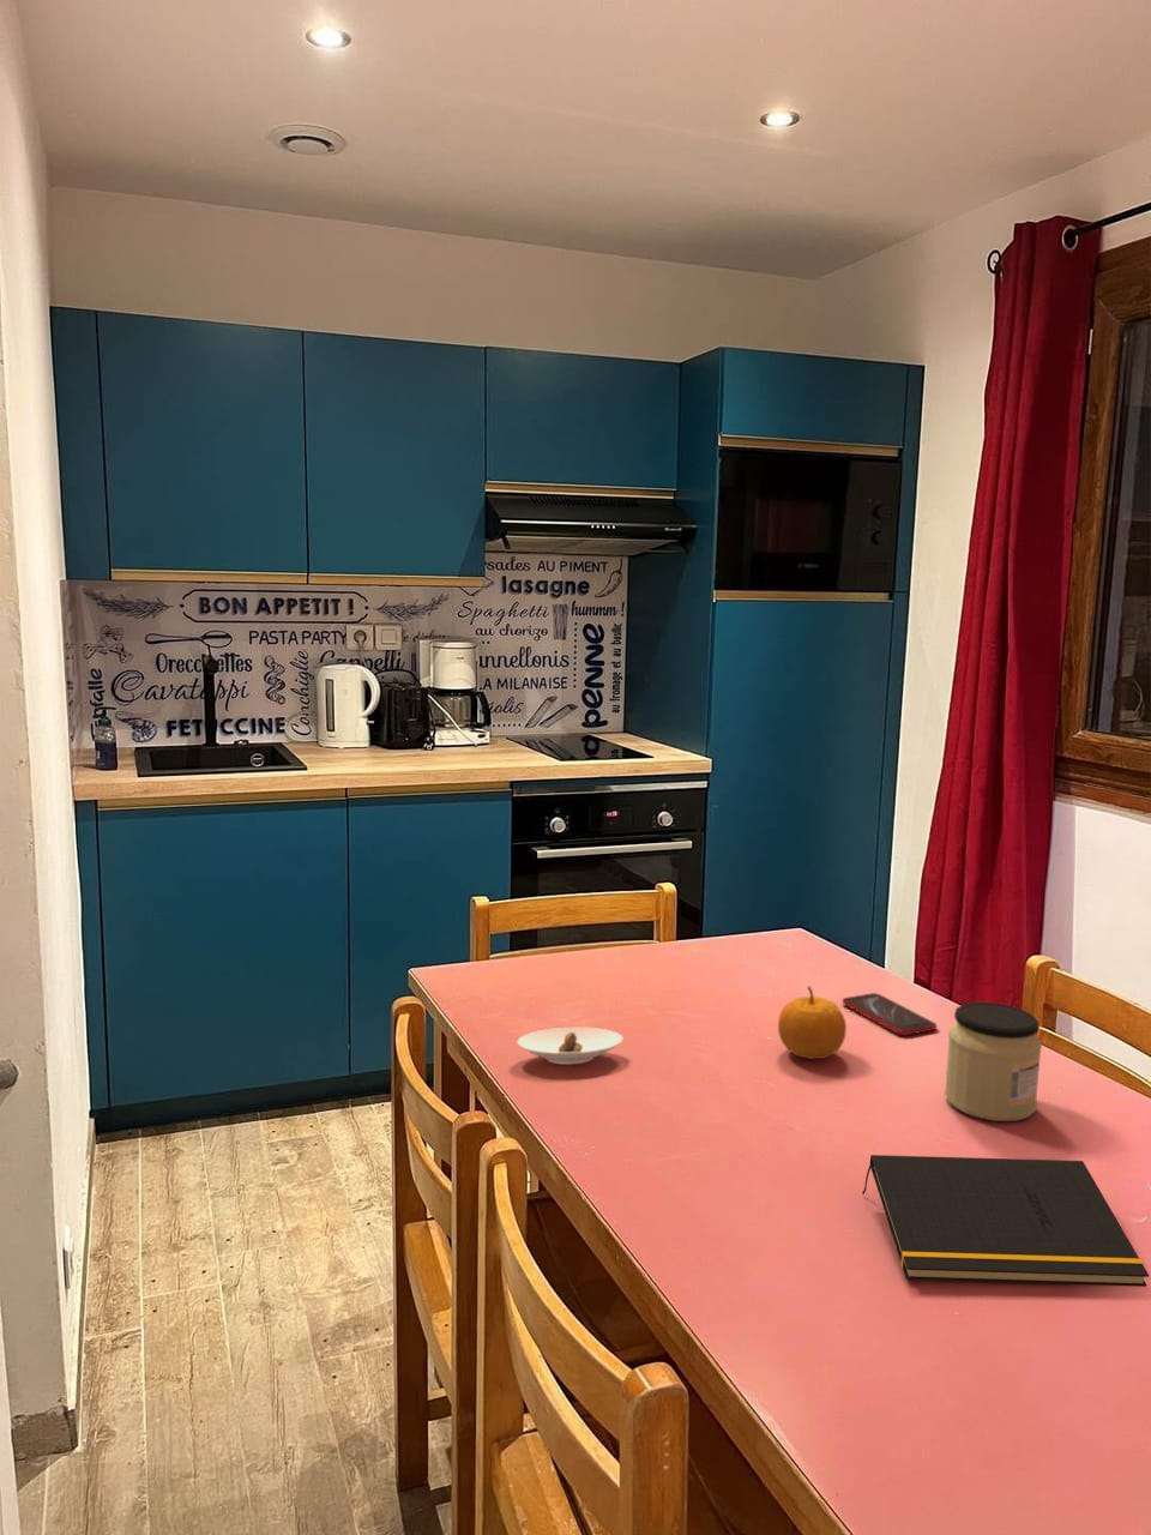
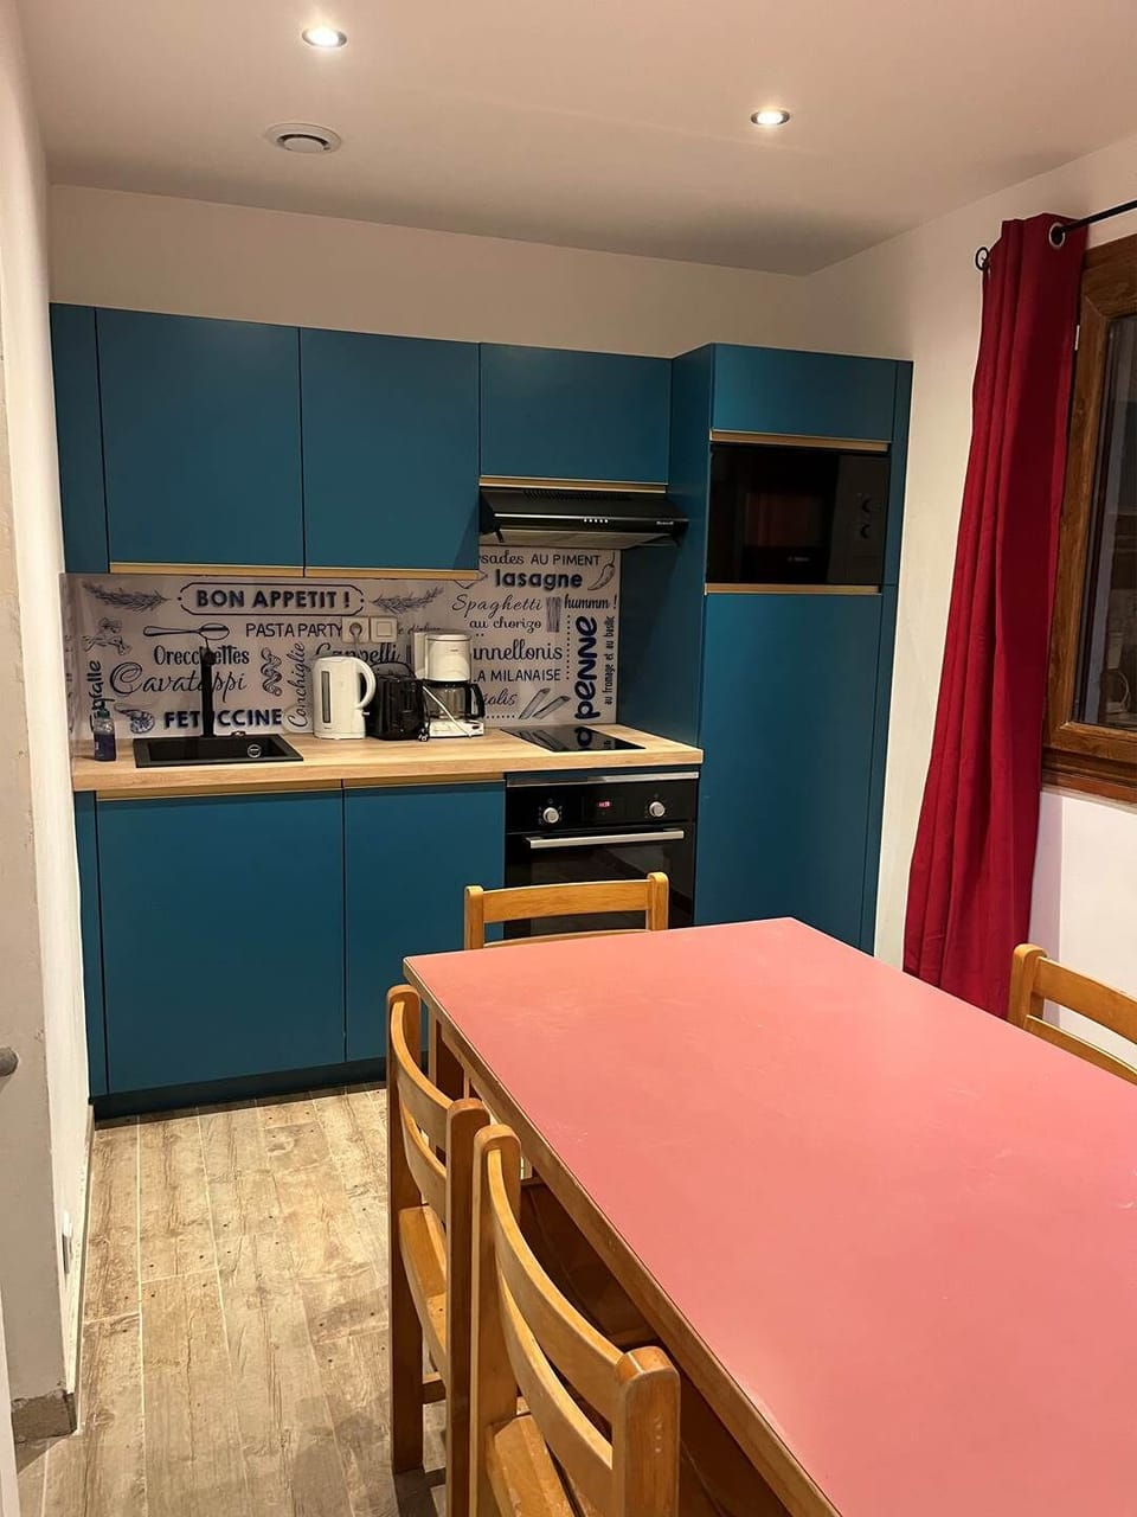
- saucer [516,1026,625,1066]
- fruit [777,985,848,1060]
- smartphone [841,992,937,1036]
- jar [943,1000,1043,1123]
- notepad [861,1153,1150,1288]
